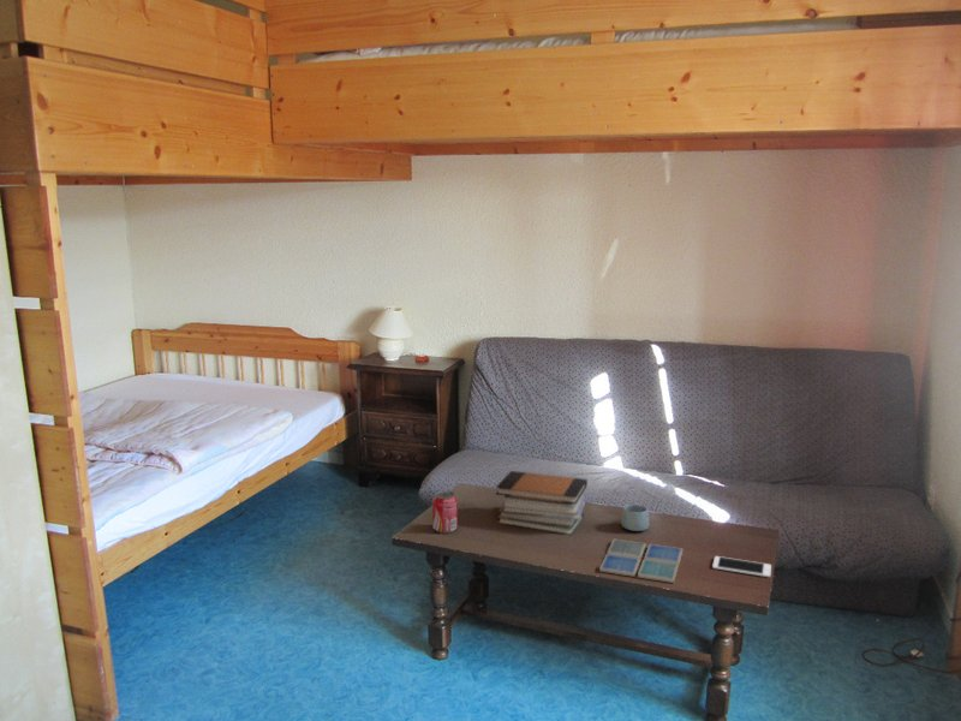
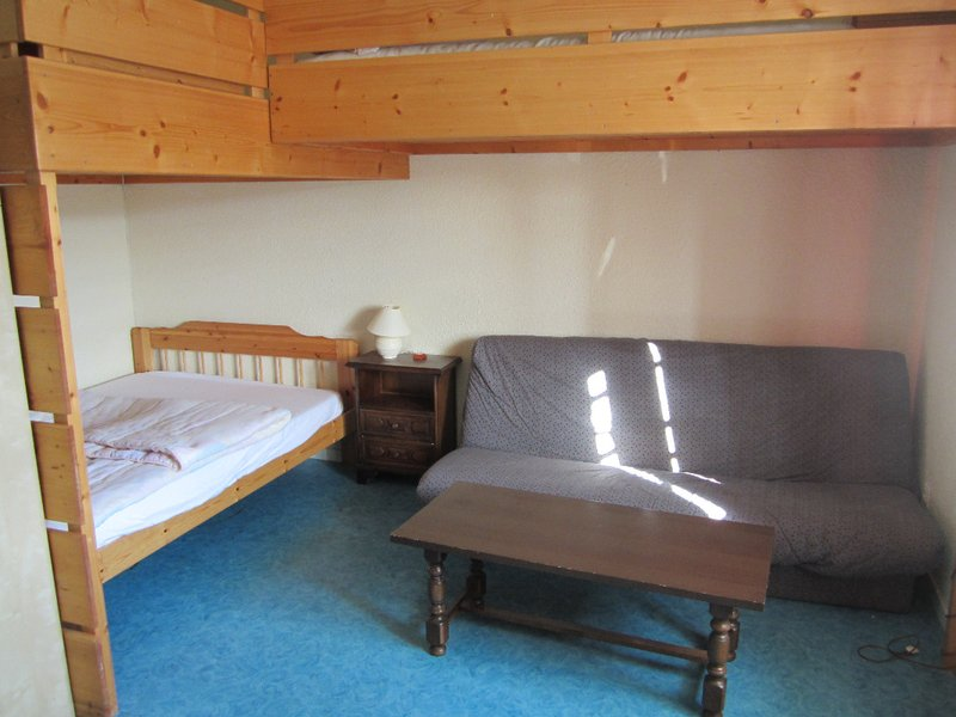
- cell phone [711,555,772,578]
- drink coaster [598,538,684,584]
- book stack [495,470,589,536]
- mug [620,502,651,532]
- beverage can [431,489,459,535]
